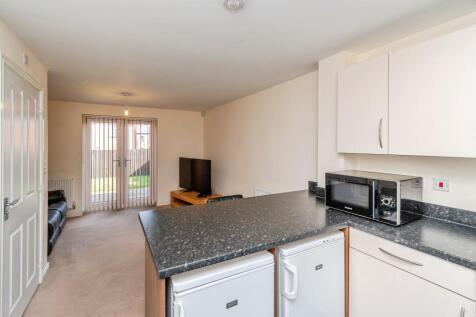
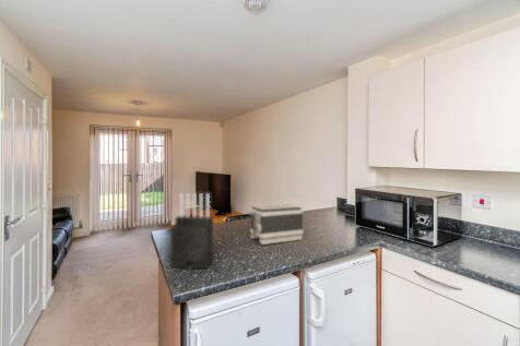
+ toaster [248,203,305,246]
+ knife block [169,192,214,271]
